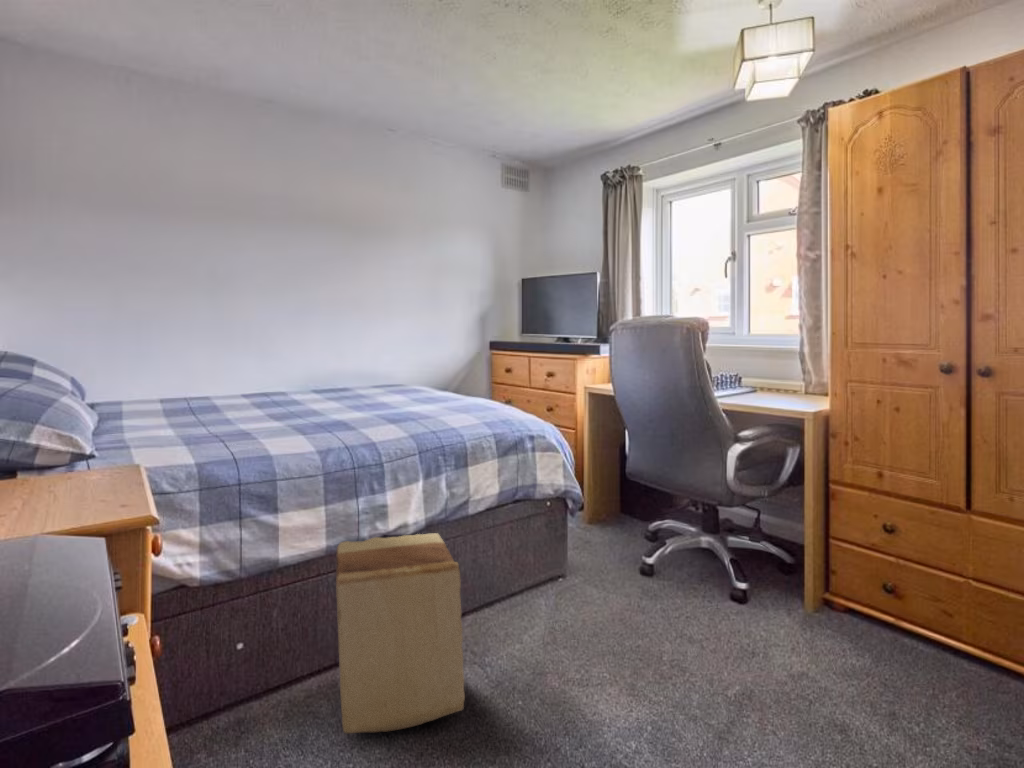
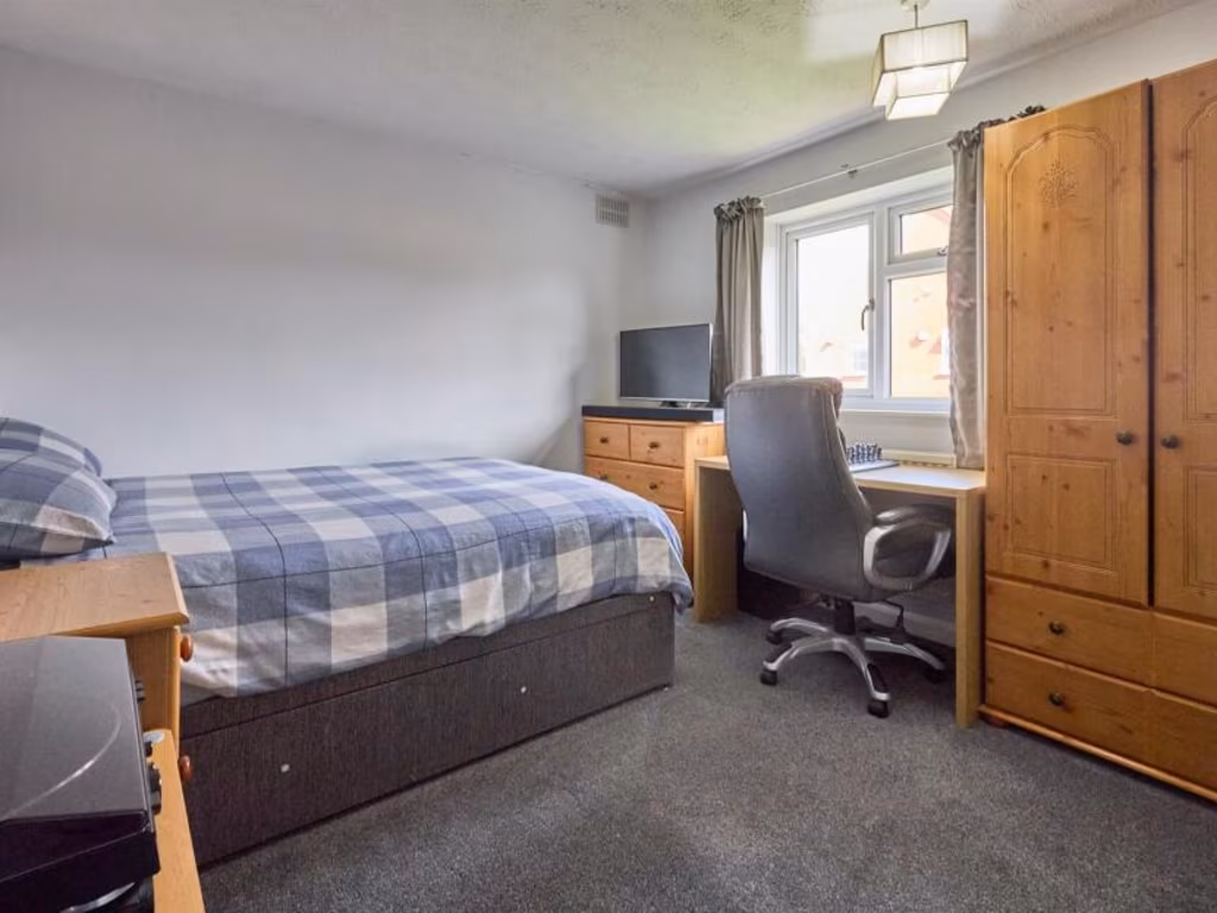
- cardboard box [335,532,466,734]
